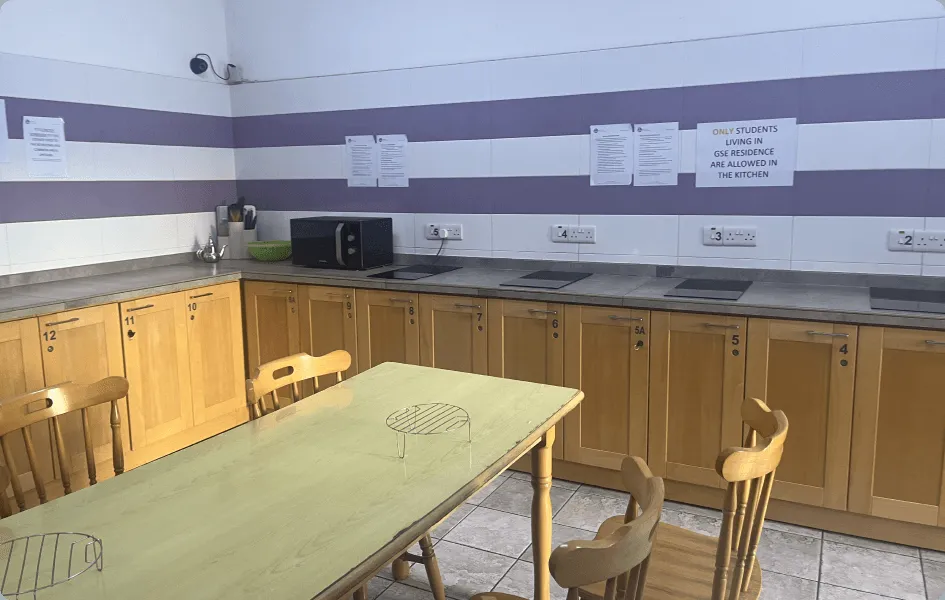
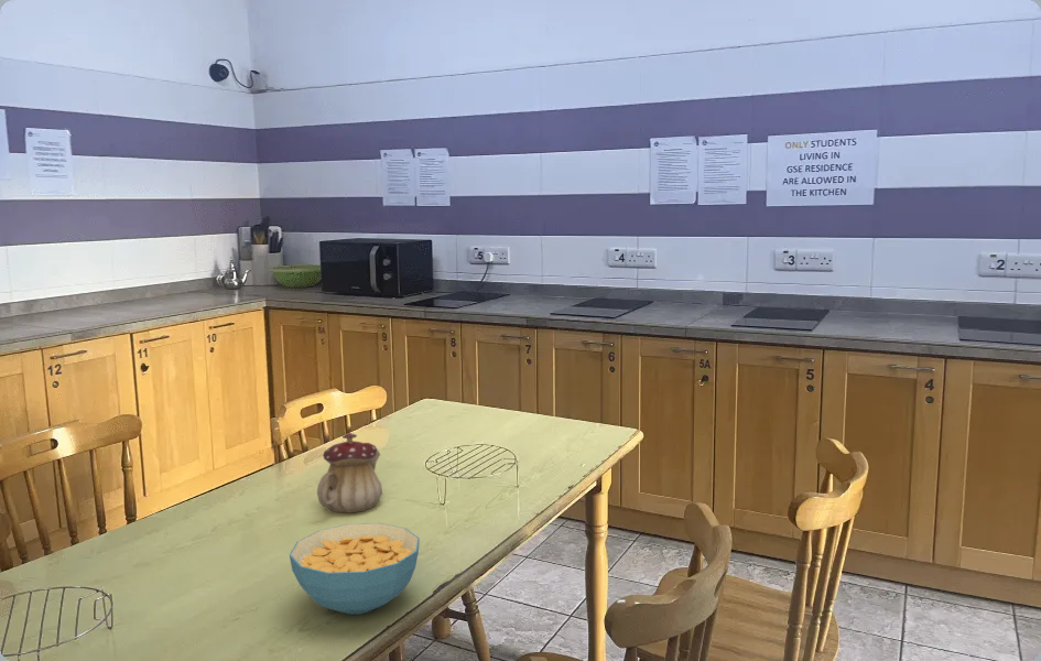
+ teapot [316,432,383,514]
+ cereal bowl [289,522,421,616]
